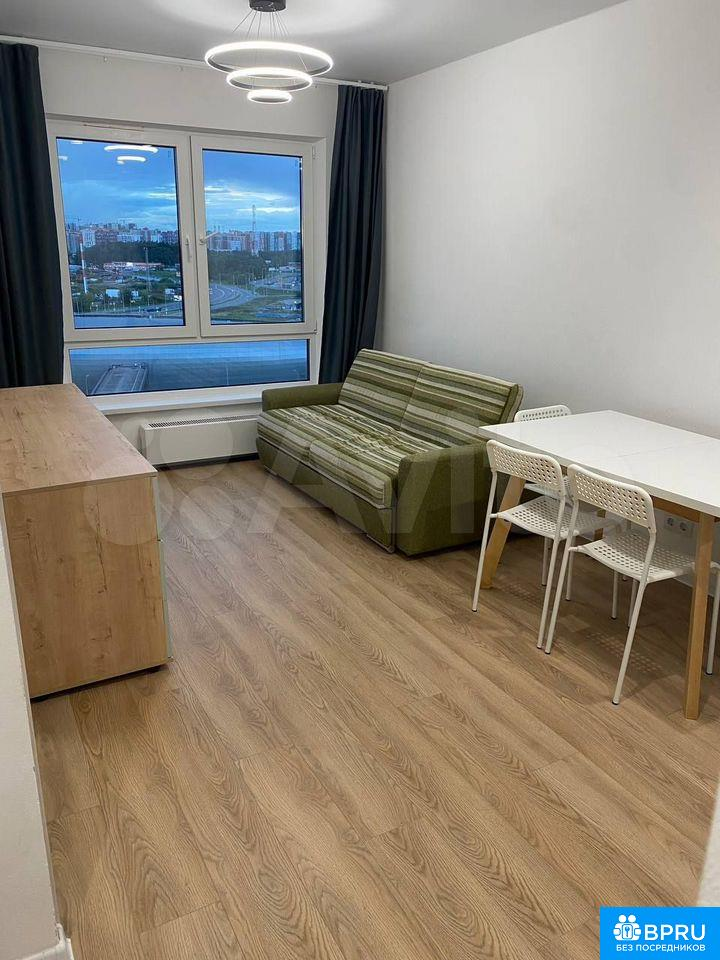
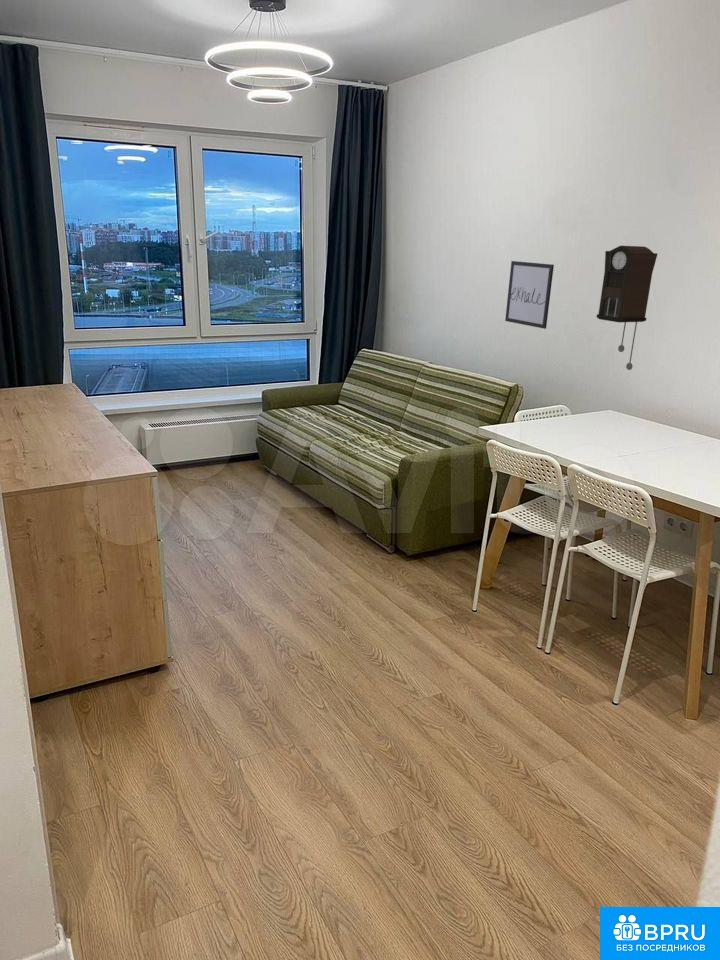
+ wall art [504,260,555,330]
+ pendulum clock [596,245,659,371]
